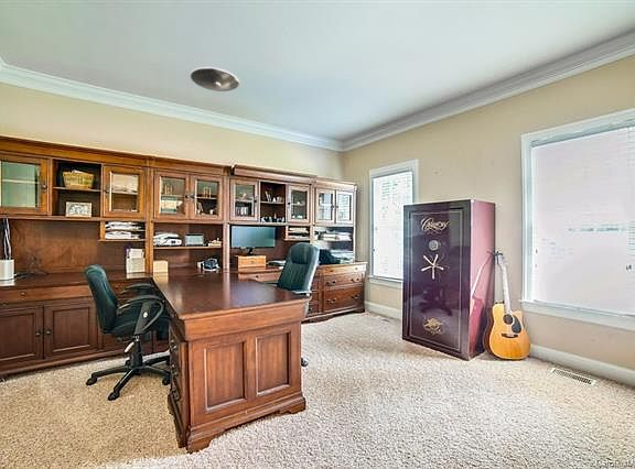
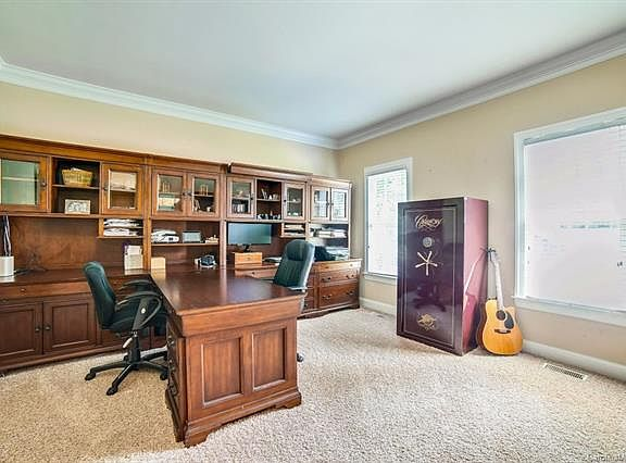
- ceiling light [190,66,240,92]
